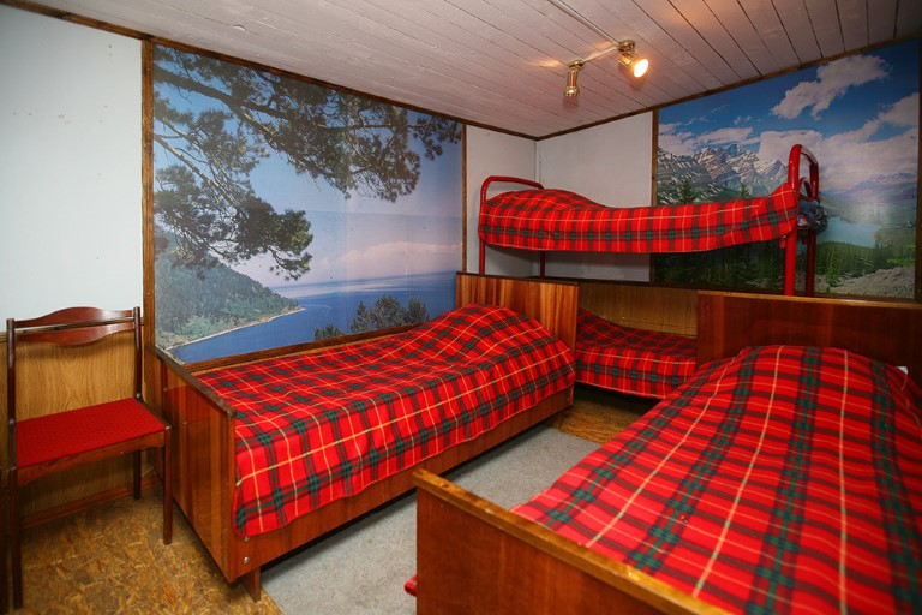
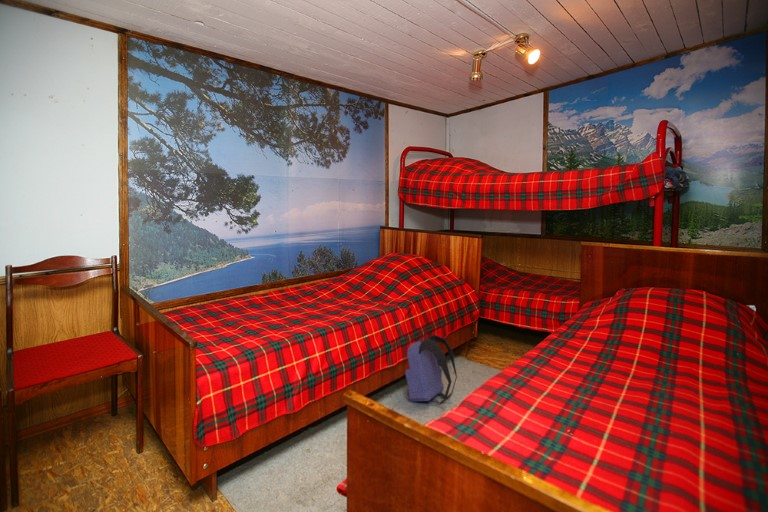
+ backpack [404,333,458,405]
